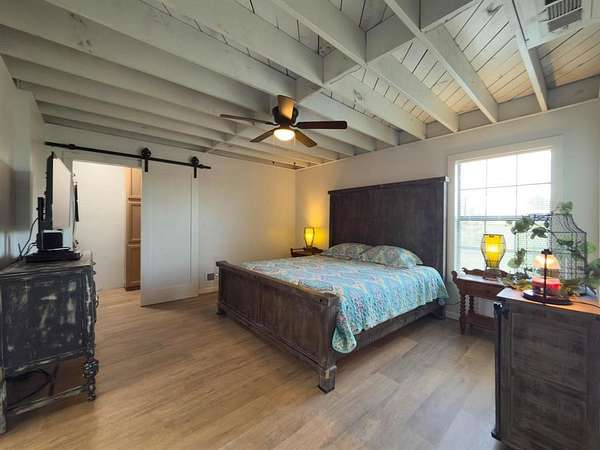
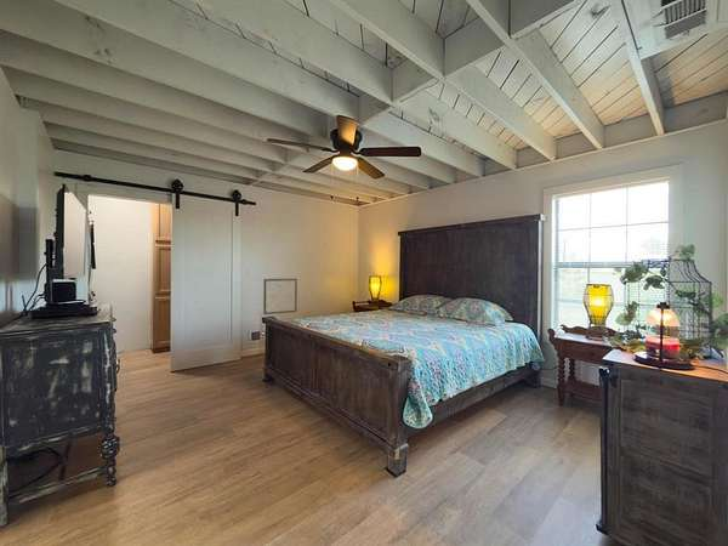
+ wall art [262,278,298,315]
